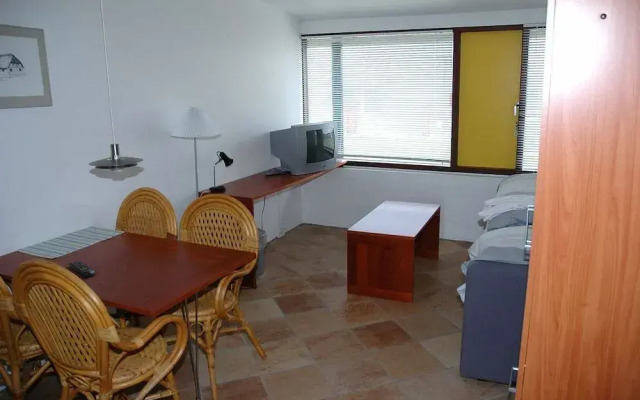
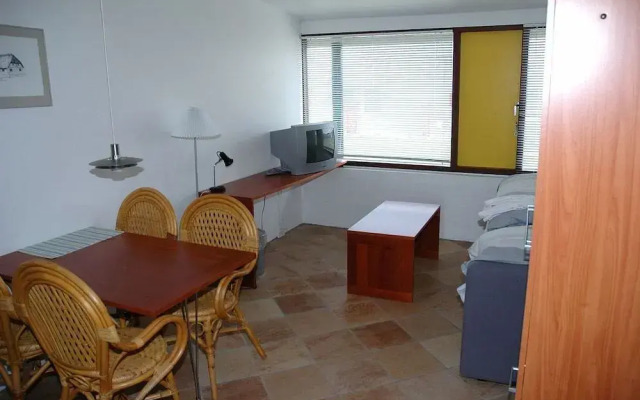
- remote control [67,260,96,278]
